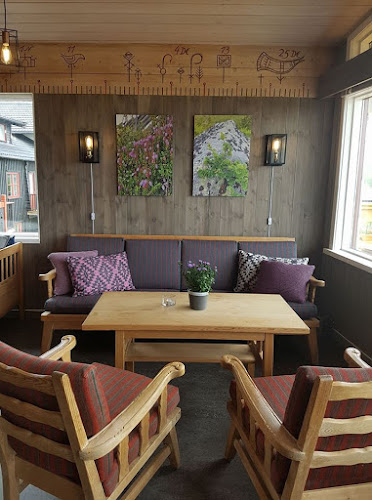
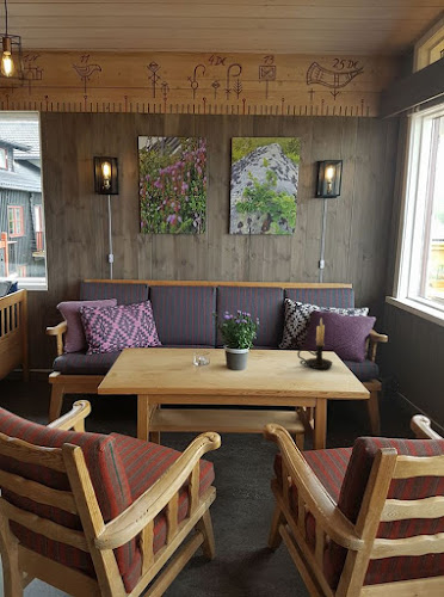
+ candle holder [296,316,334,370]
